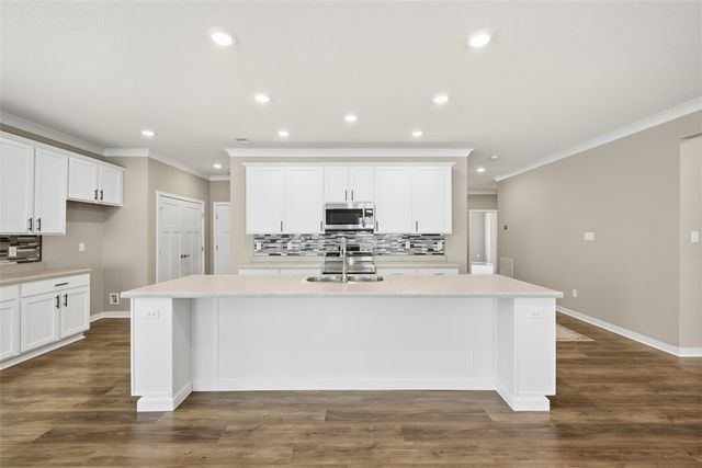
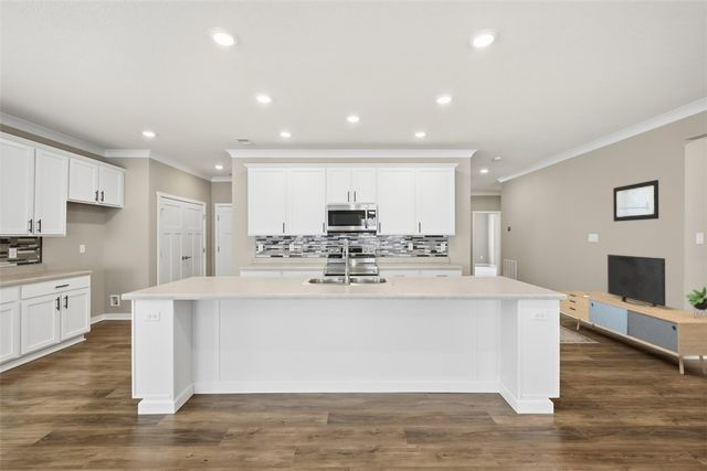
+ wall art [612,179,659,223]
+ media console [559,254,707,375]
